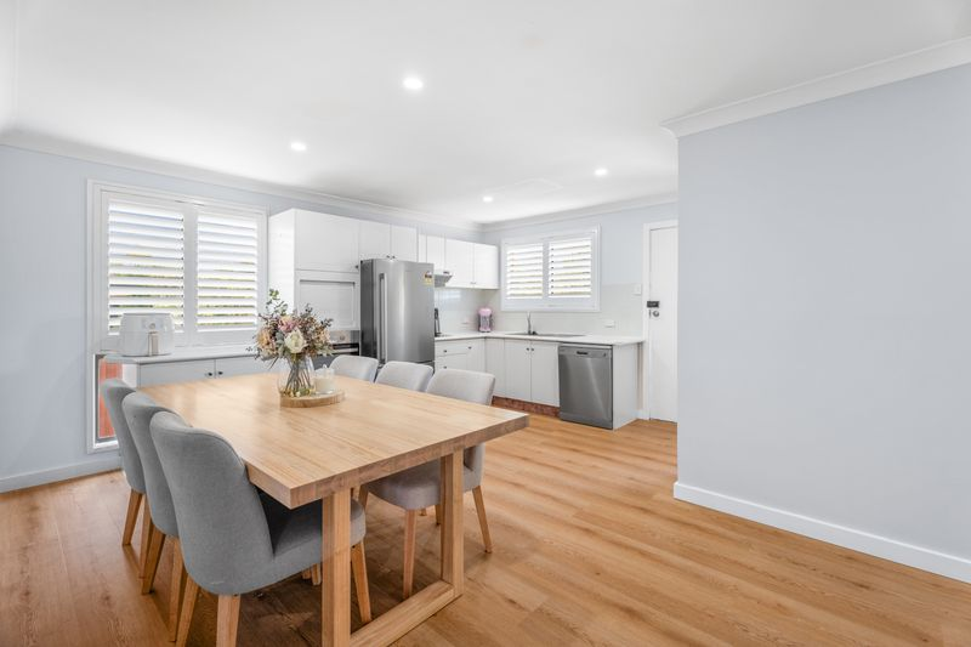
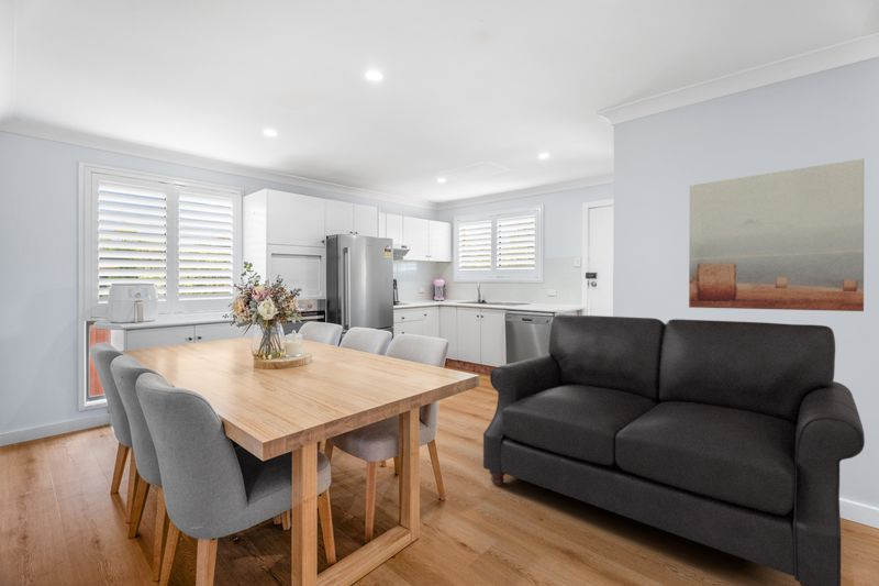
+ sofa [482,313,866,586]
+ wall art [688,157,865,312]
